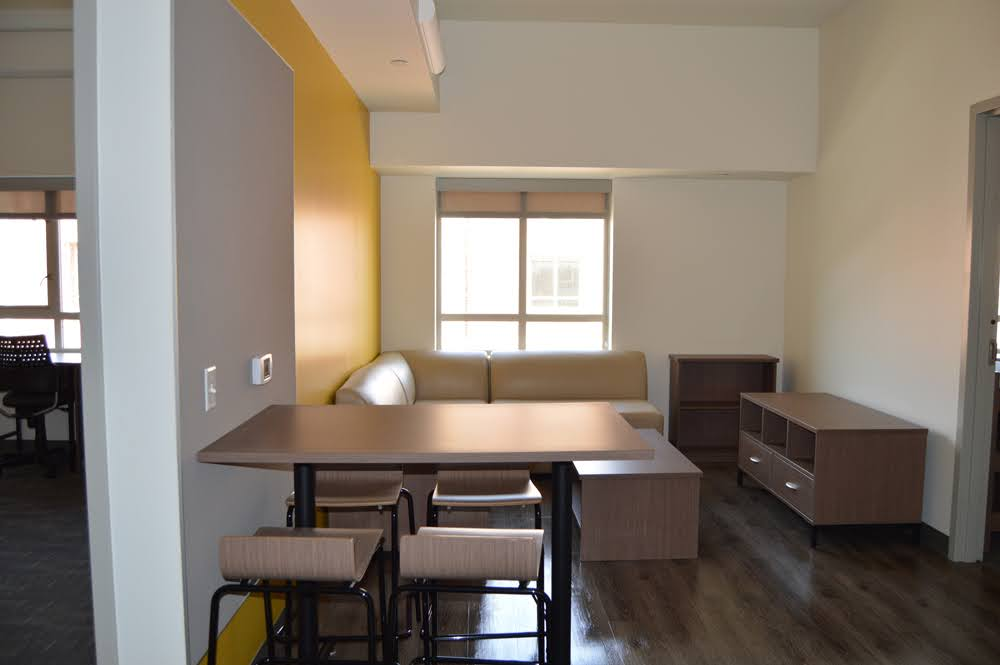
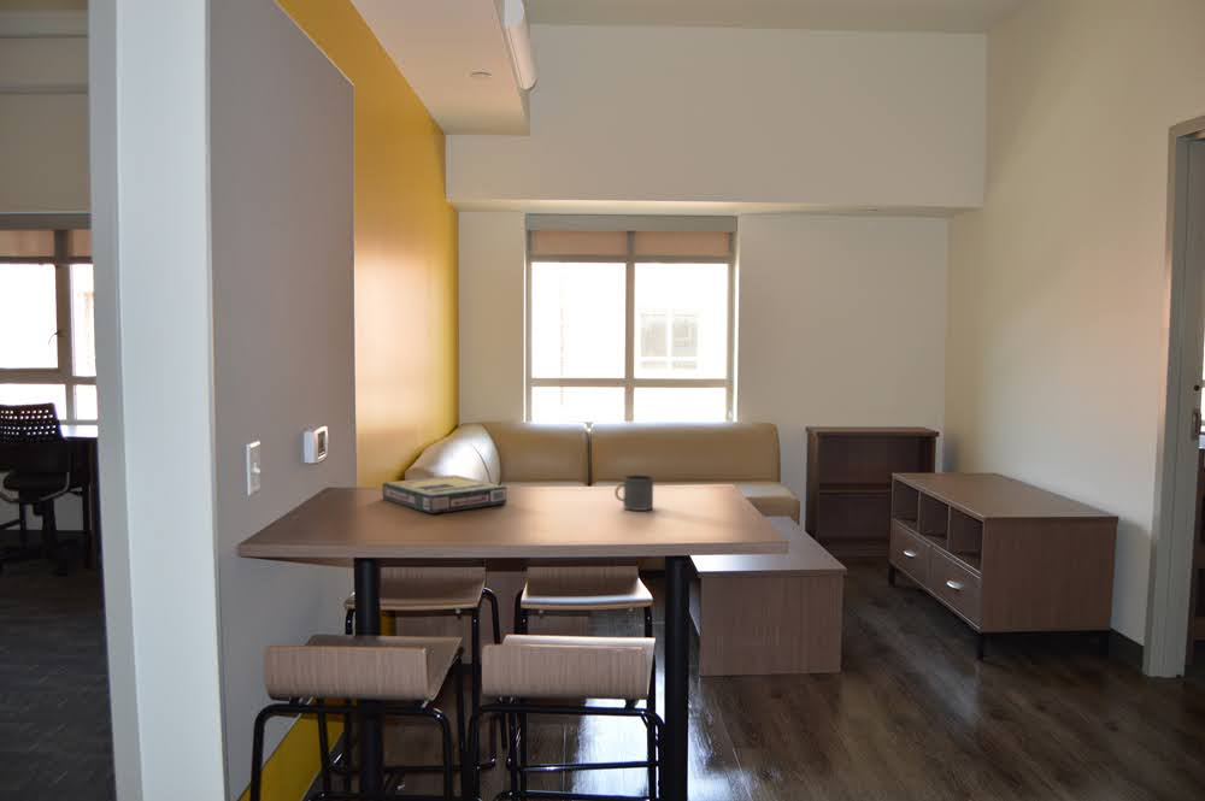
+ video game box [382,473,507,514]
+ mug [613,473,656,512]
